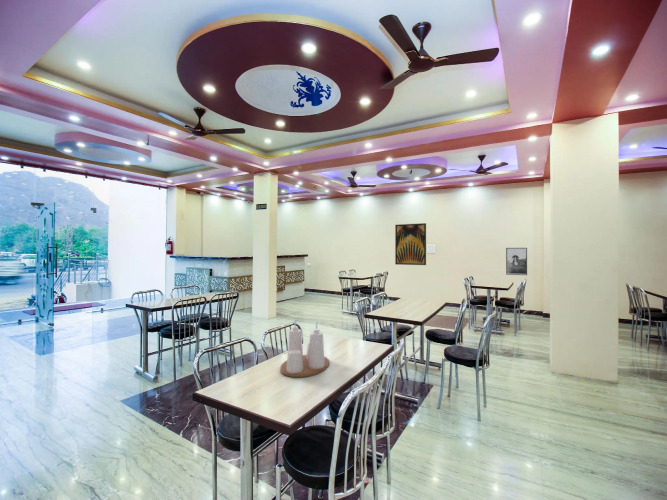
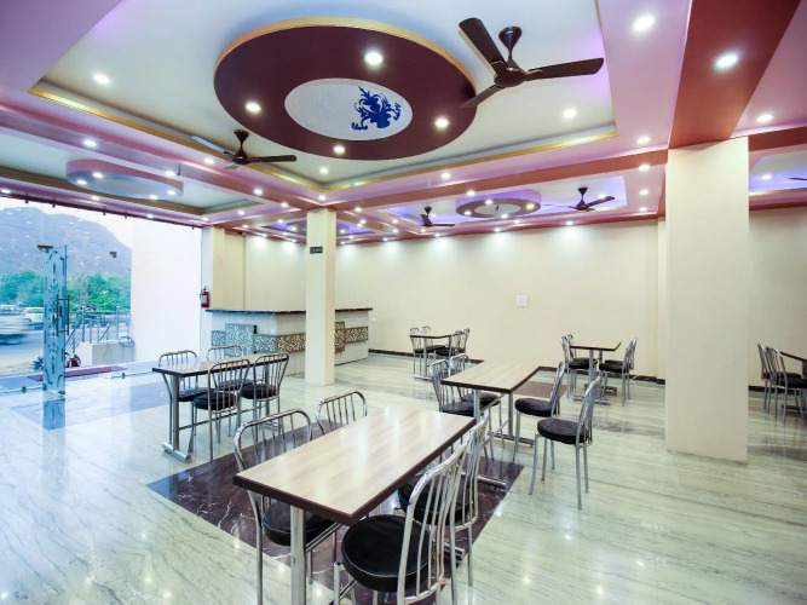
- wall art [394,222,427,266]
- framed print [505,247,528,276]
- condiment set [279,318,330,378]
